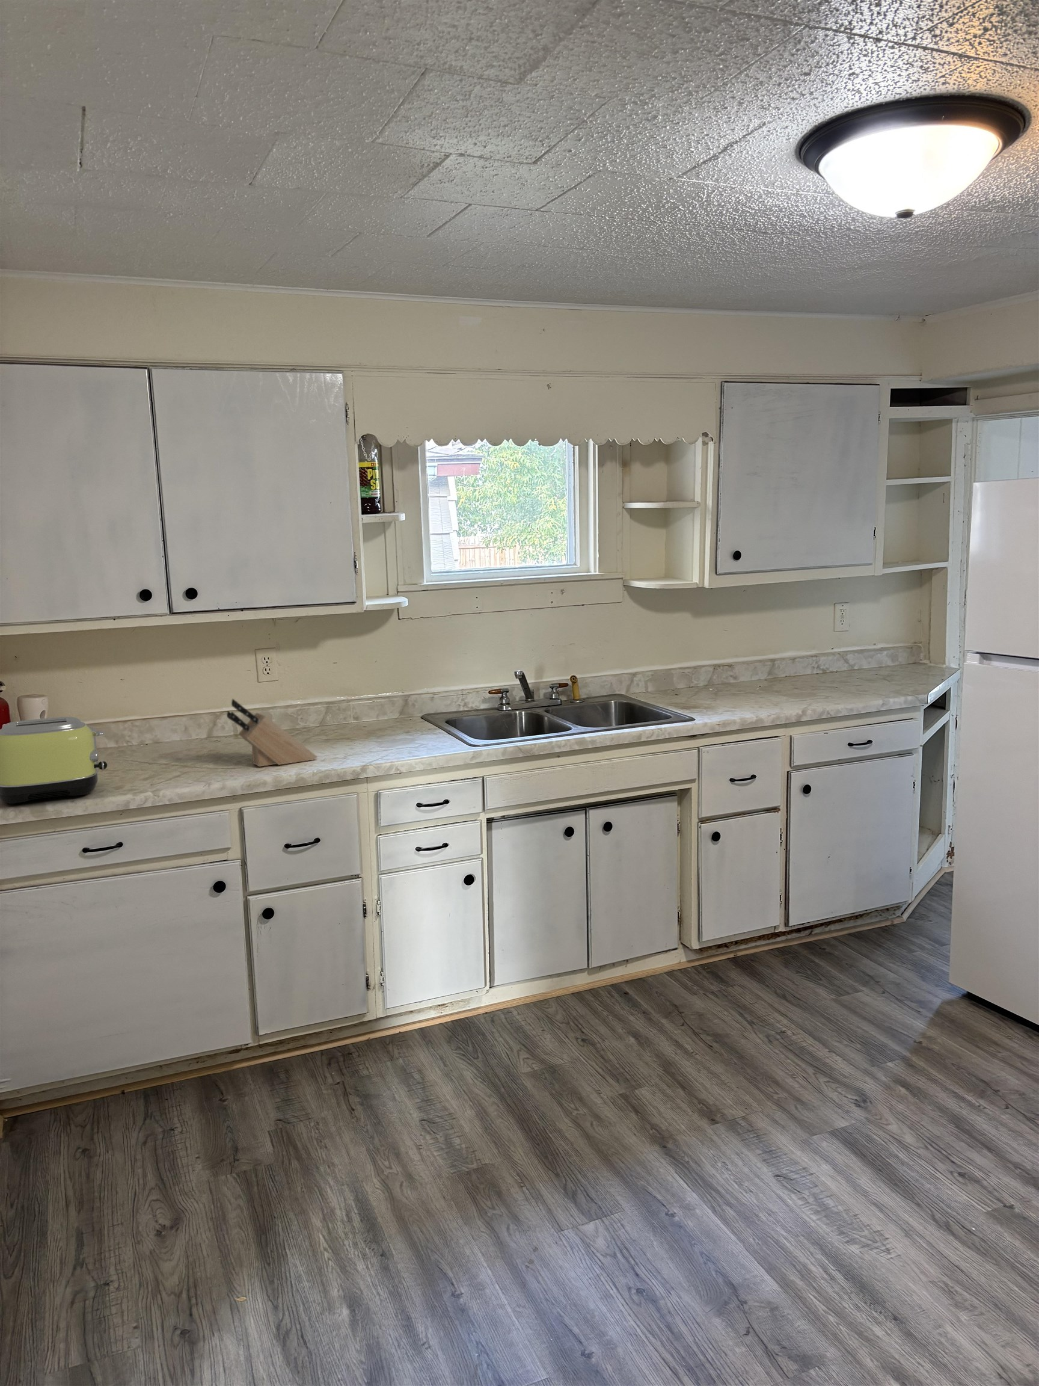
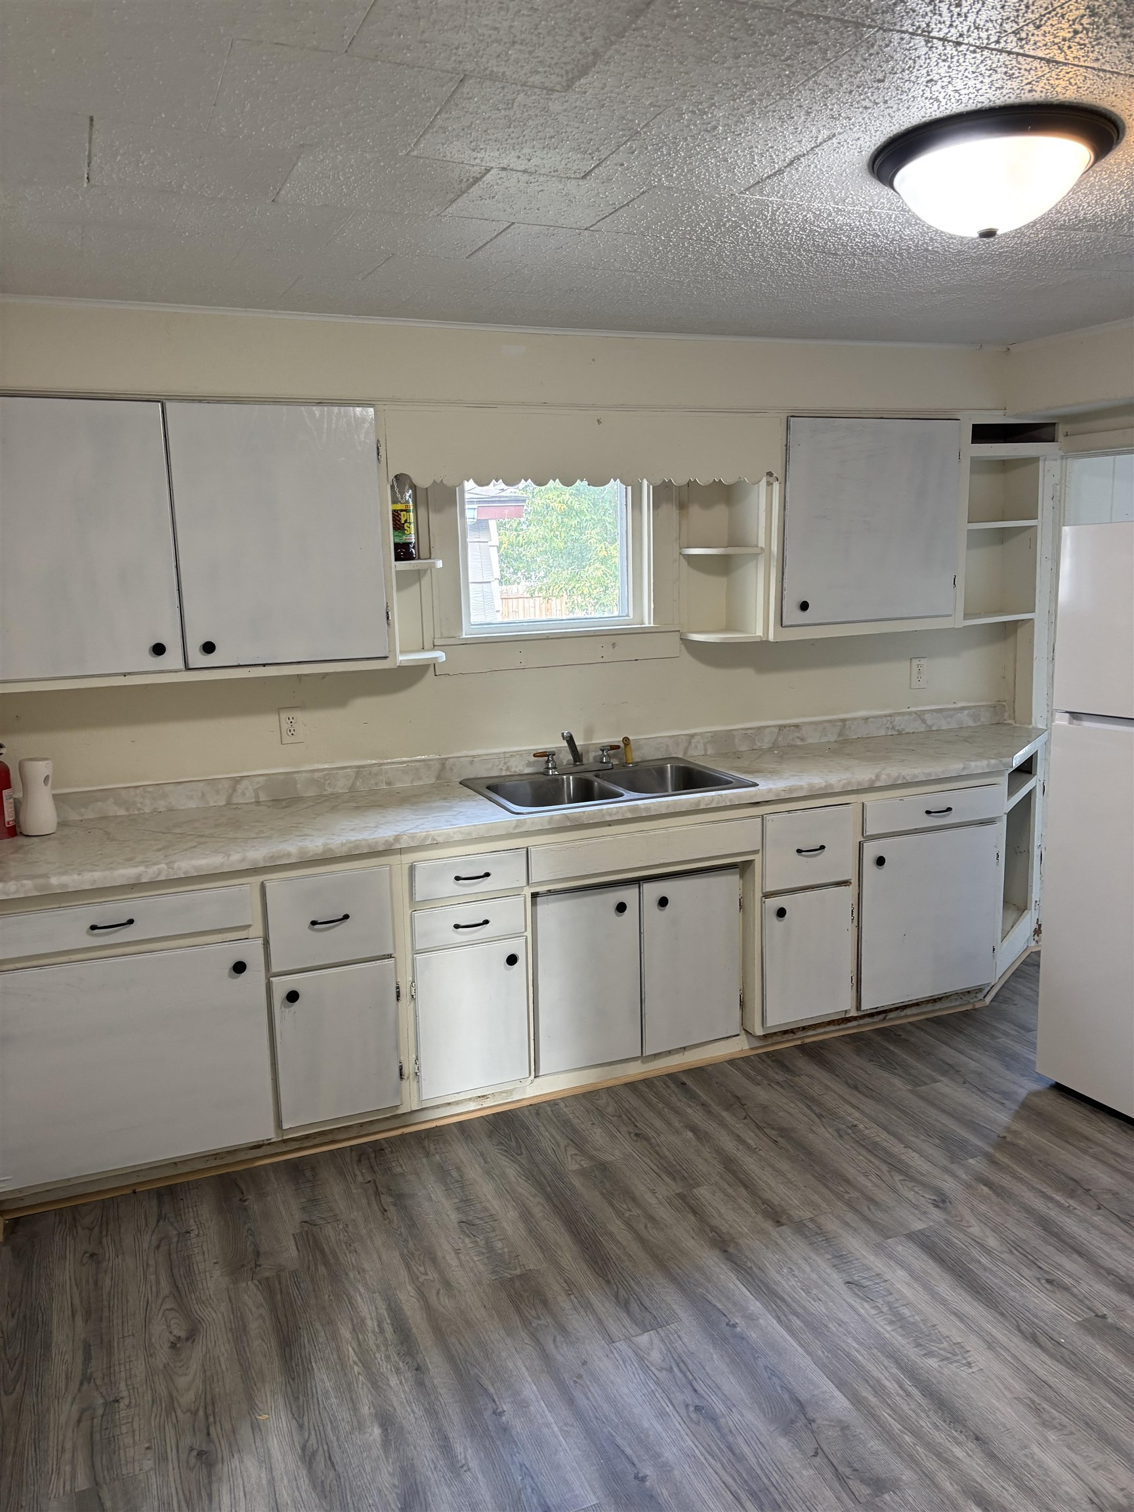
- toaster [0,716,108,805]
- knife block [226,698,318,767]
